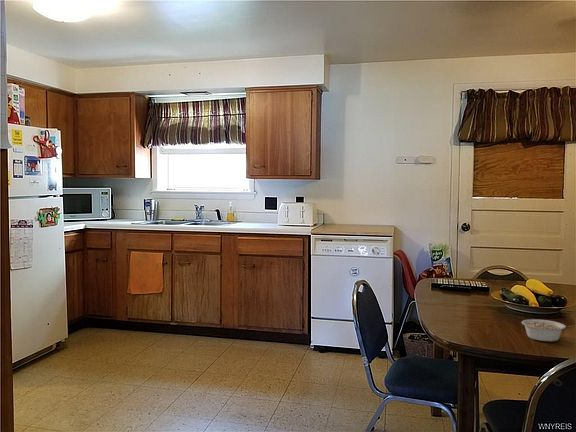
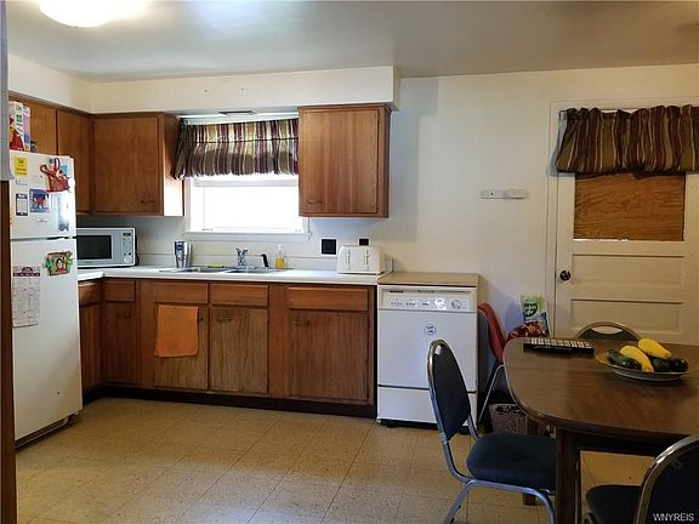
- legume [521,318,576,342]
